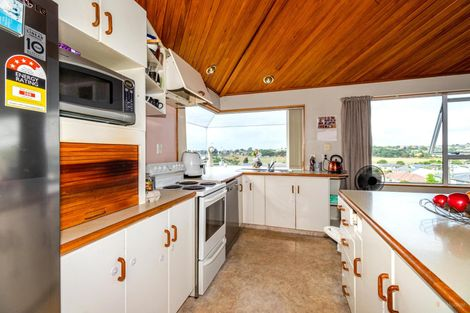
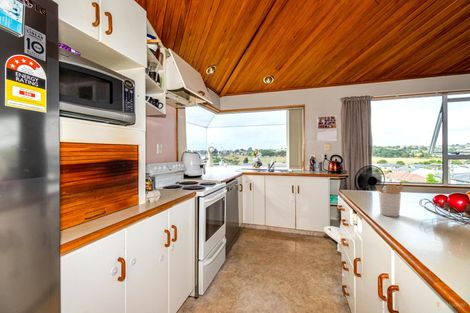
+ utensil holder [374,181,405,218]
